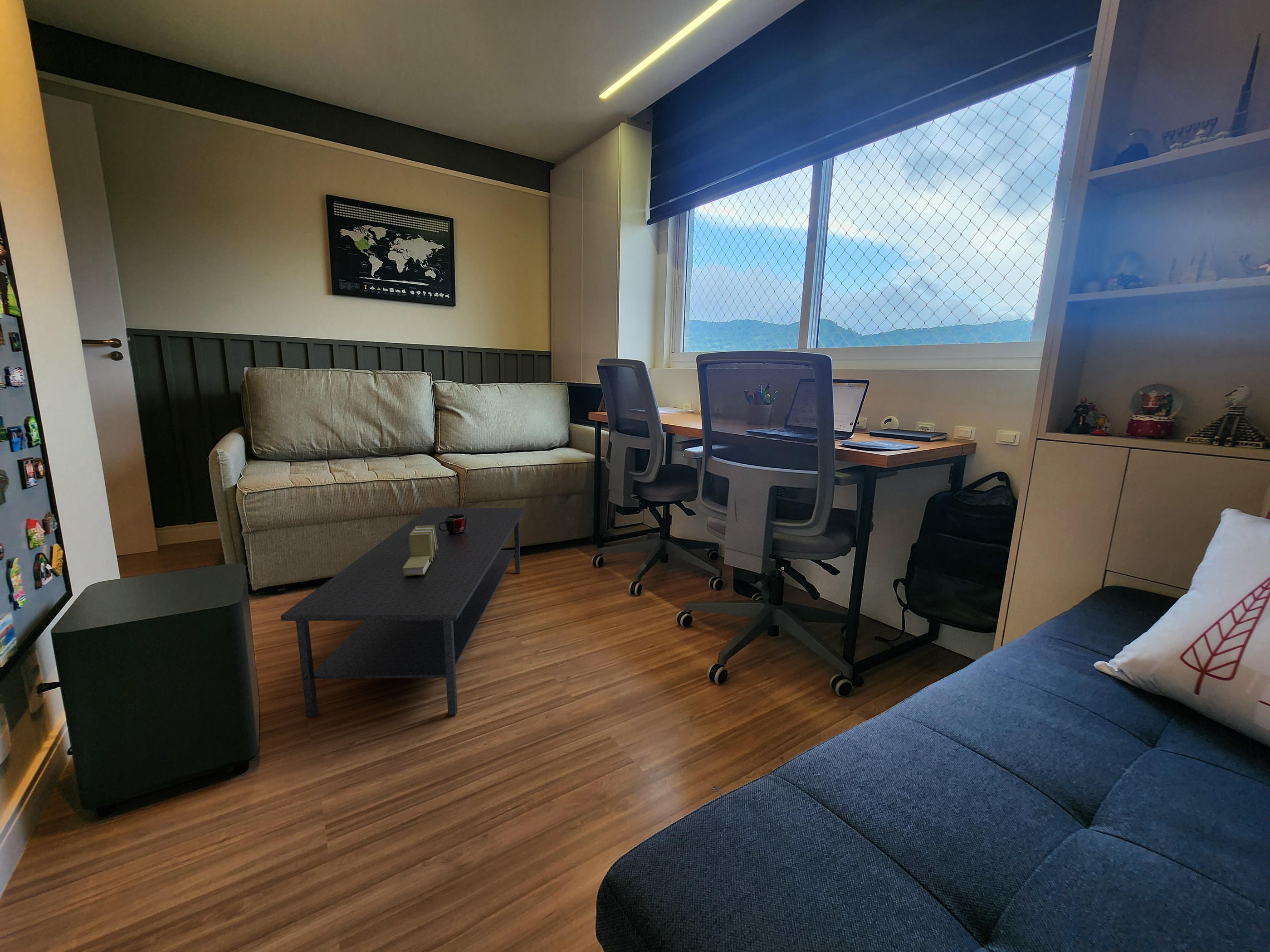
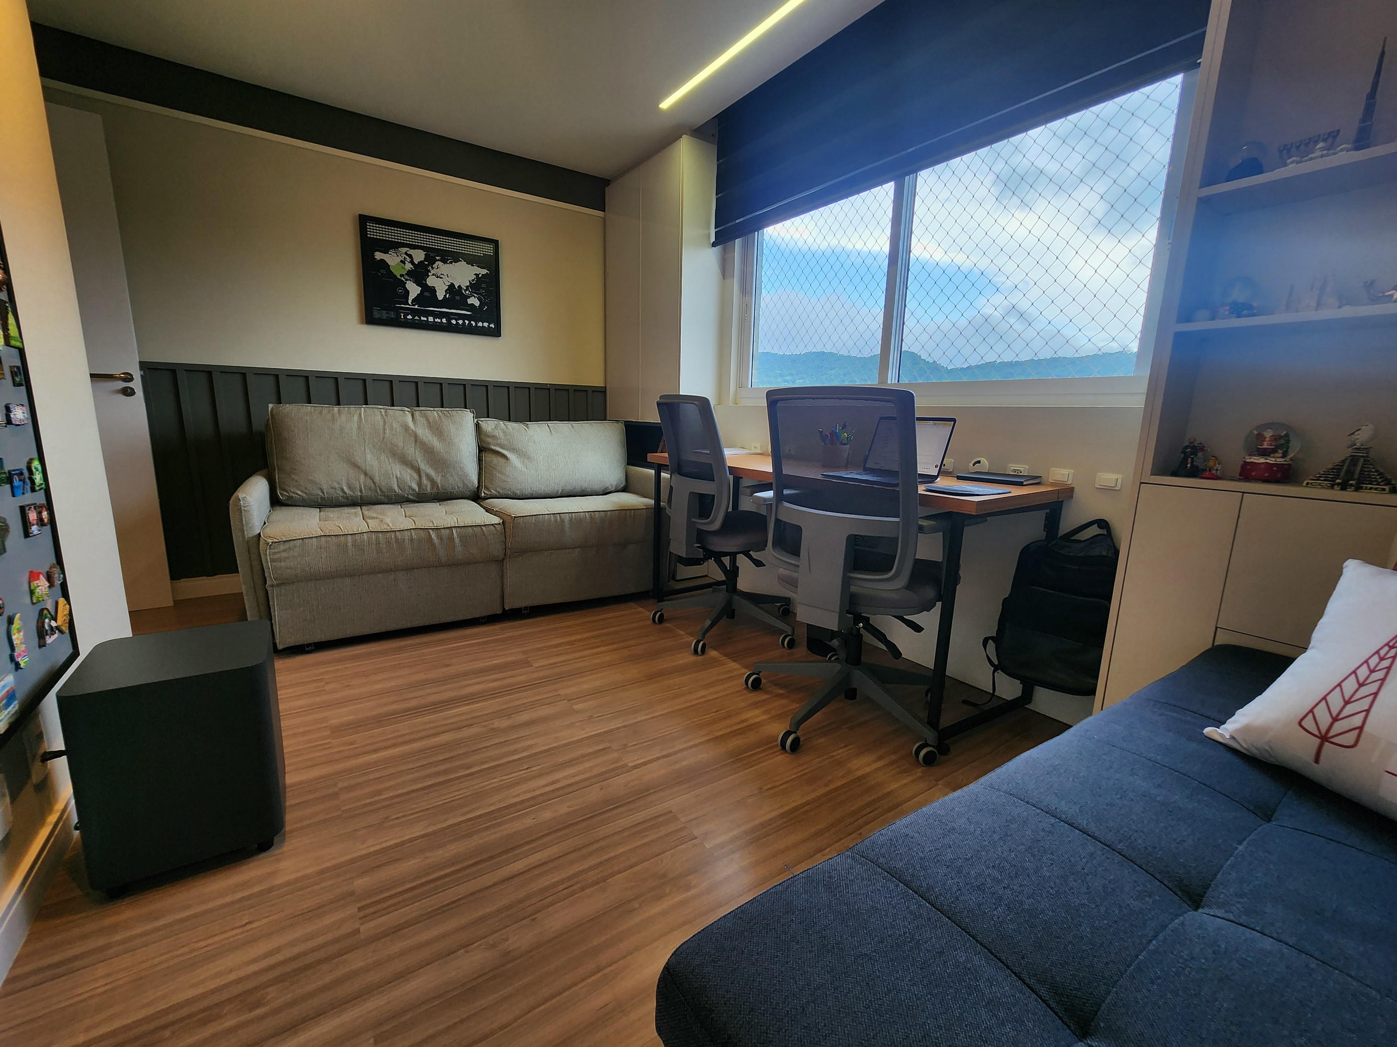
- coffee table [280,507,525,718]
- books [403,525,438,576]
- mug [439,514,467,534]
